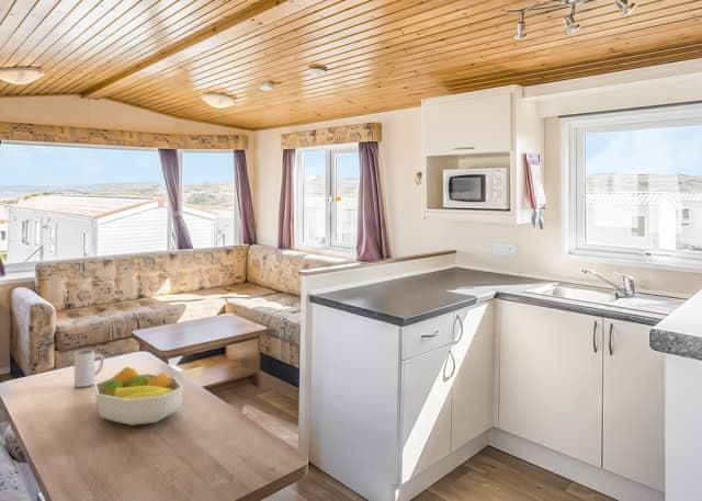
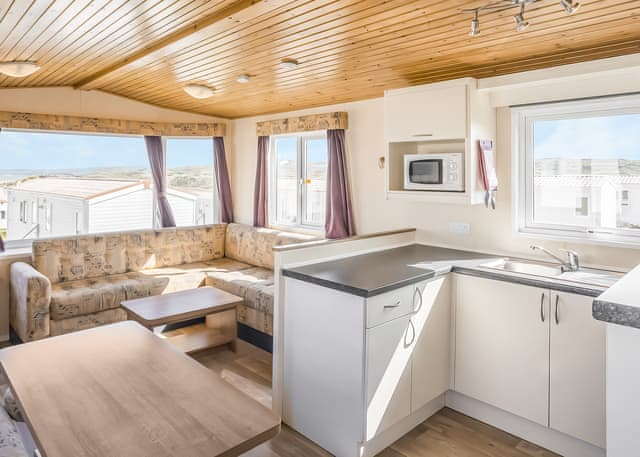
- mug [73,350,104,388]
- fruit bowl [93,366,184,426]
